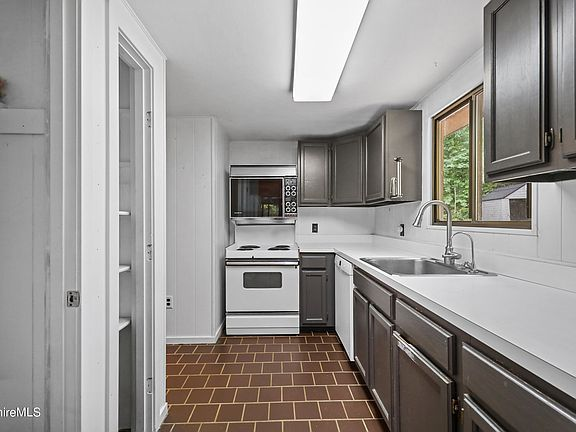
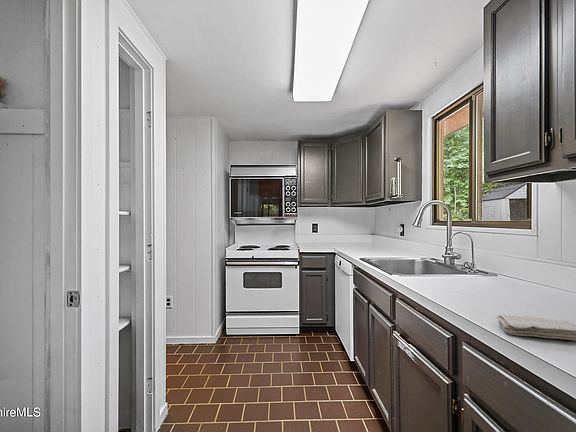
+ washcloth [496,314,576,341]
